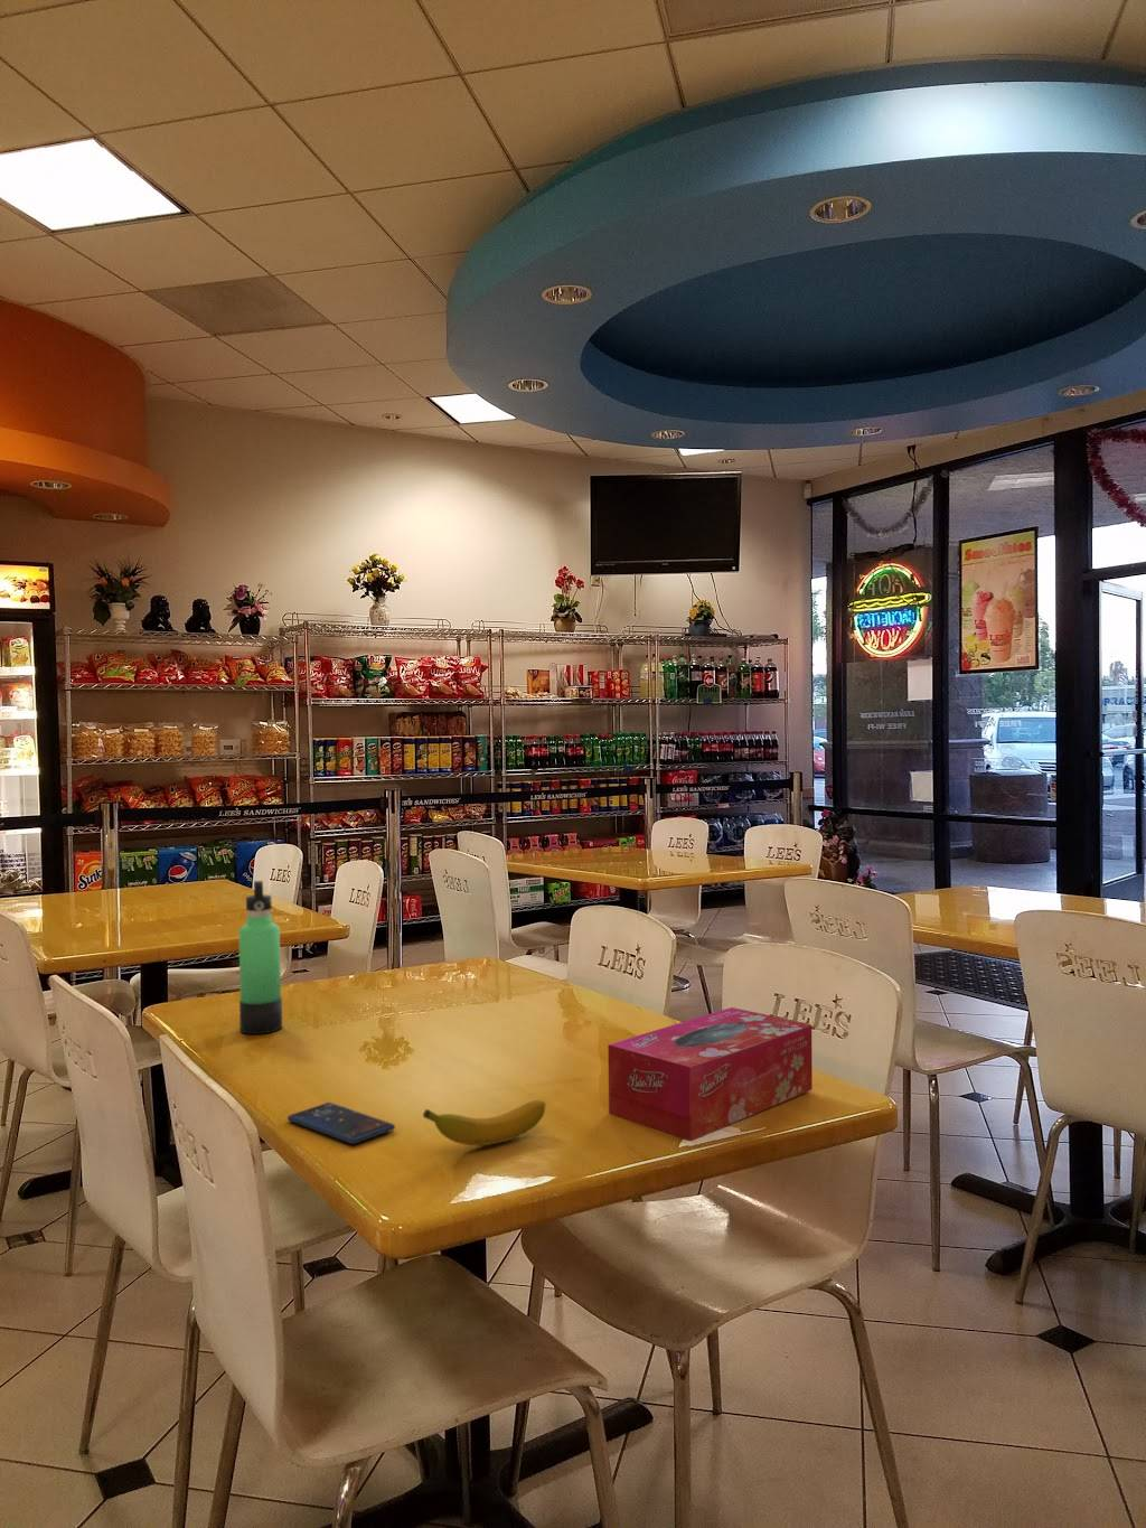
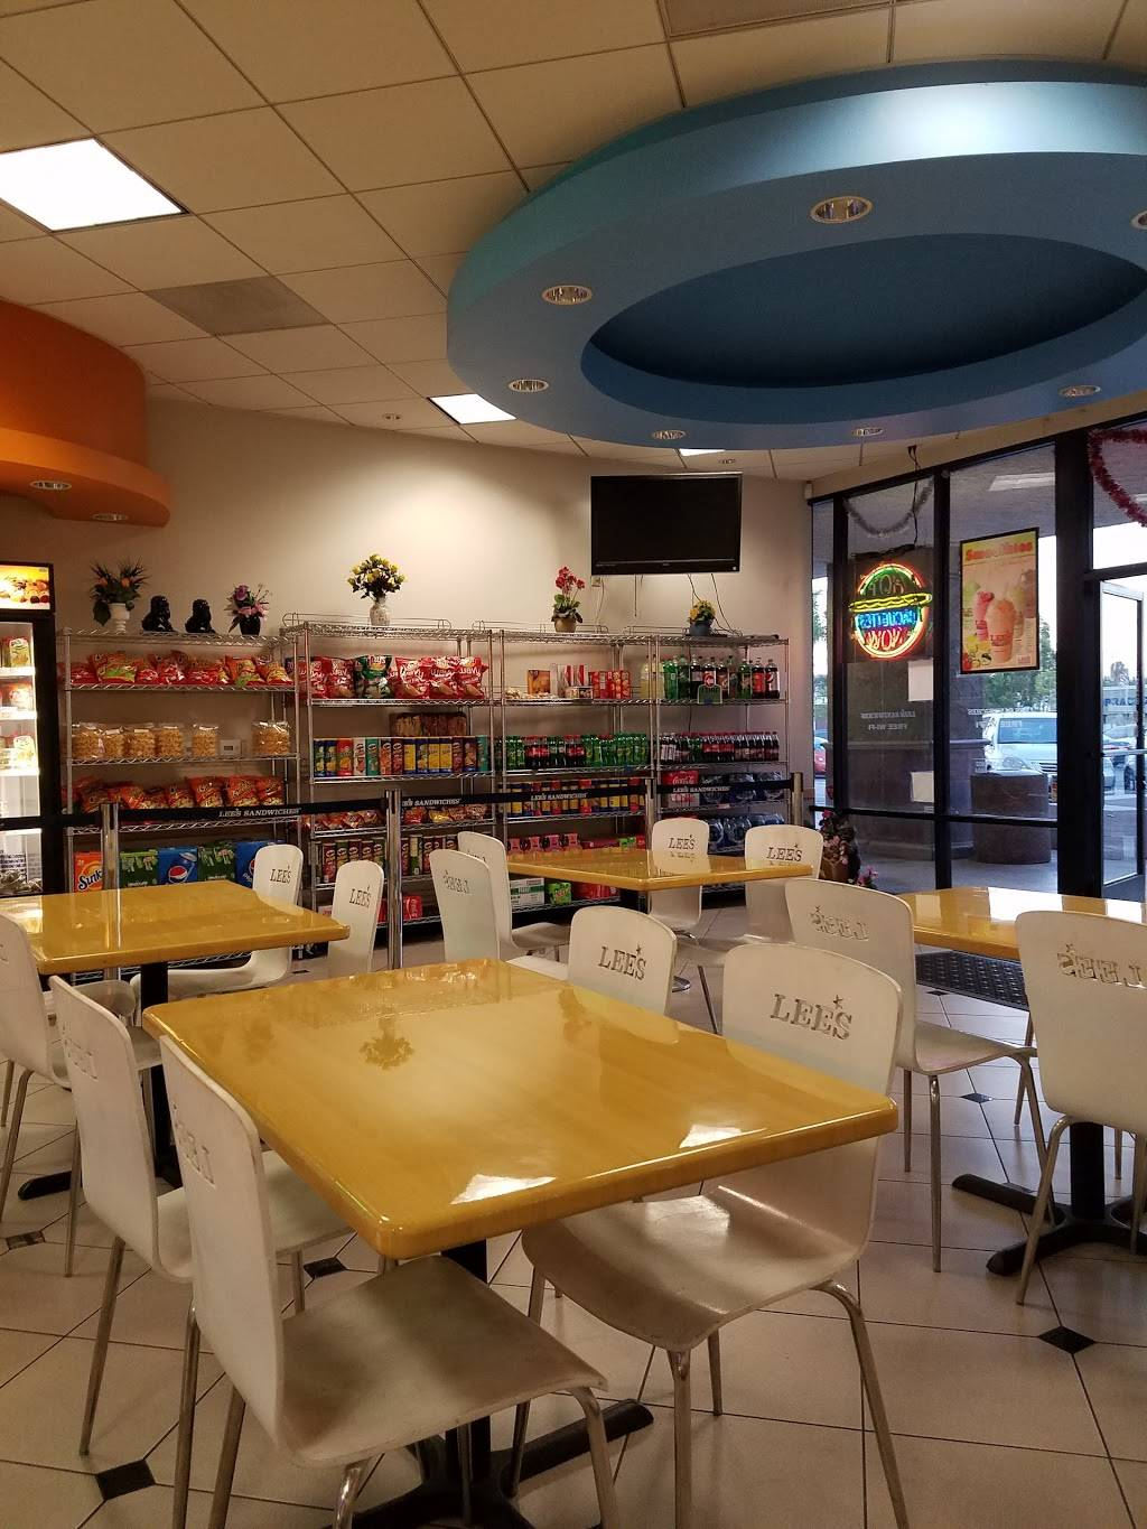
- banana [421,1099,547,1146]
- thermos bottle [237,880,283,1036]
- smartphone [286,1102,396,1145]
- tissue box [607,1007,814,1141]
